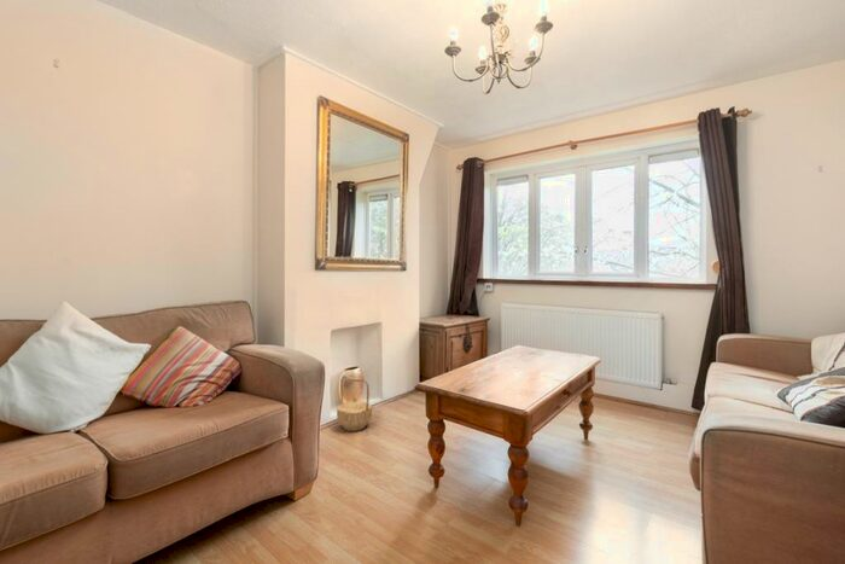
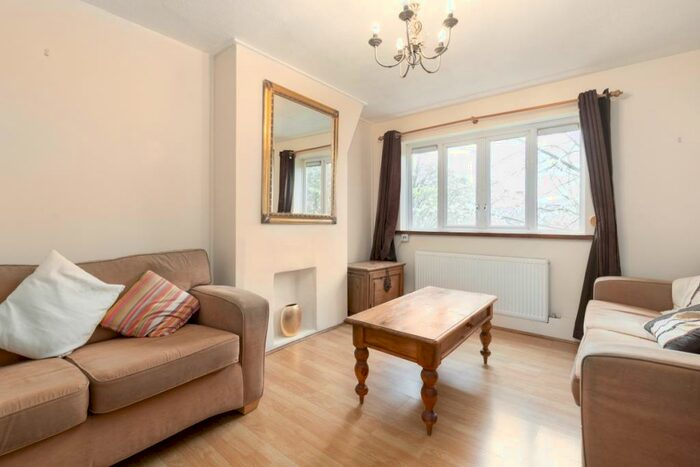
- basket [336,374,373,432]
